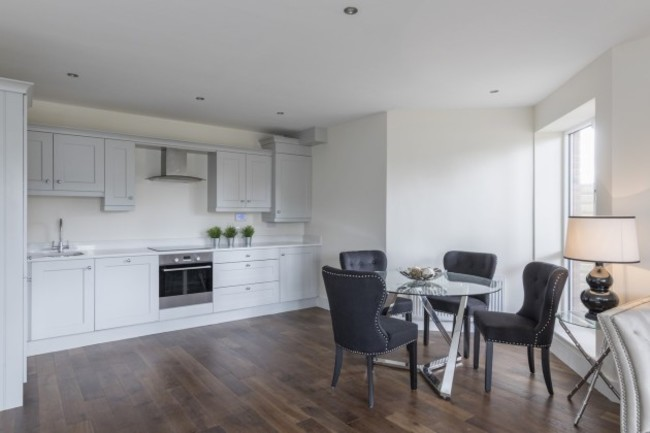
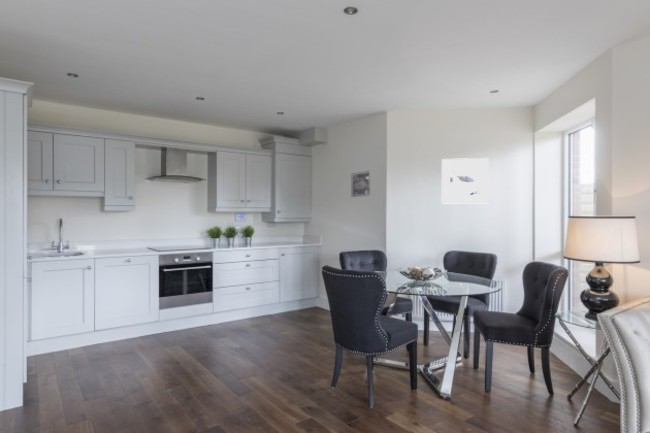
+ wall art [351,170,372,198]
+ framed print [441,157,490,204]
